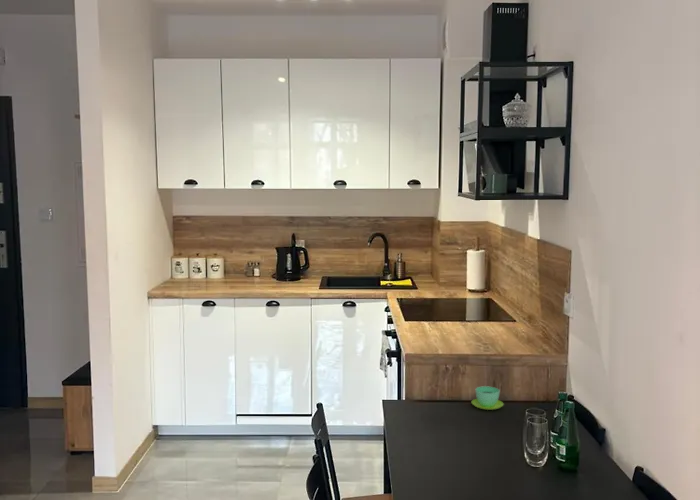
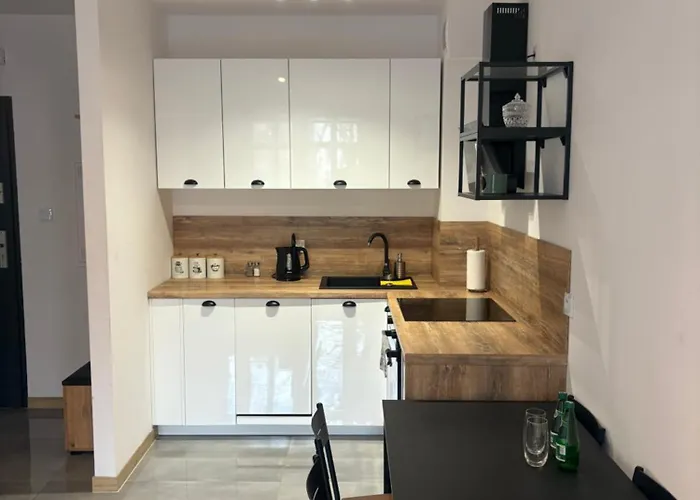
- cup [470,385,505,411]
